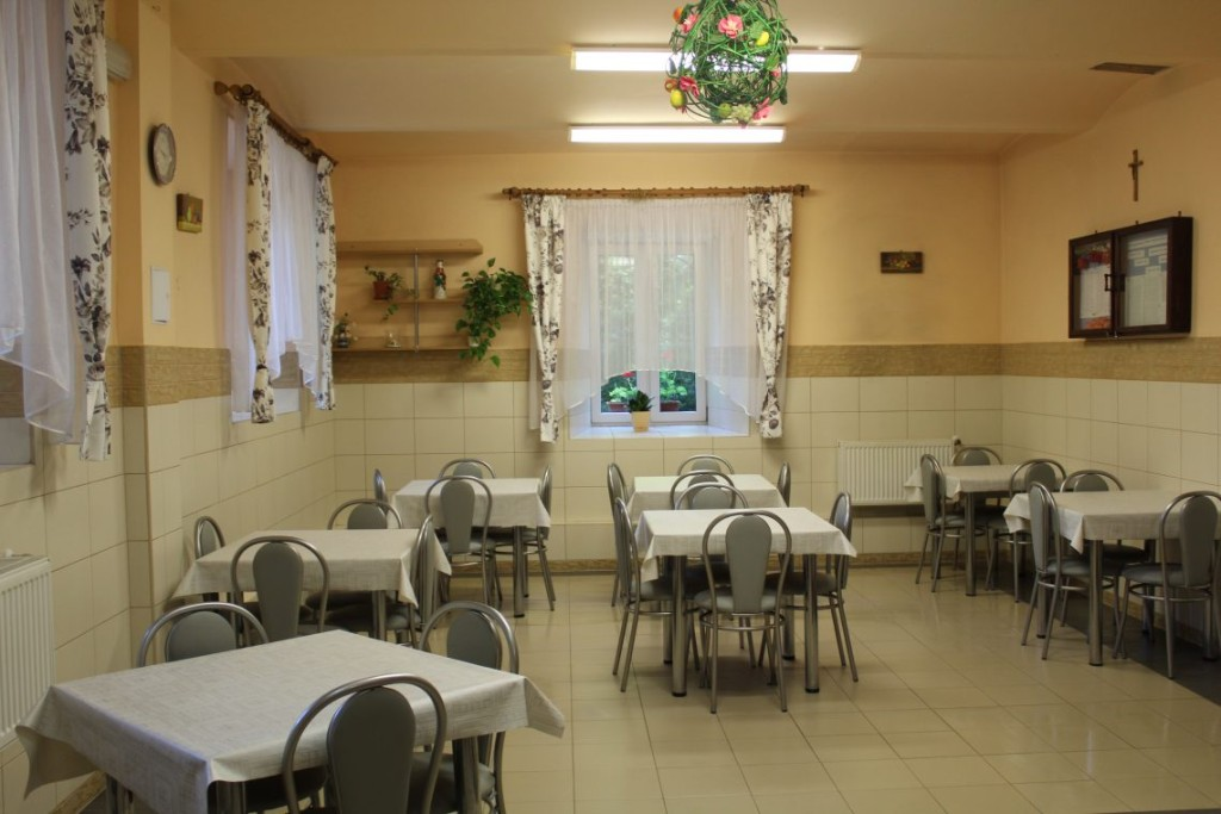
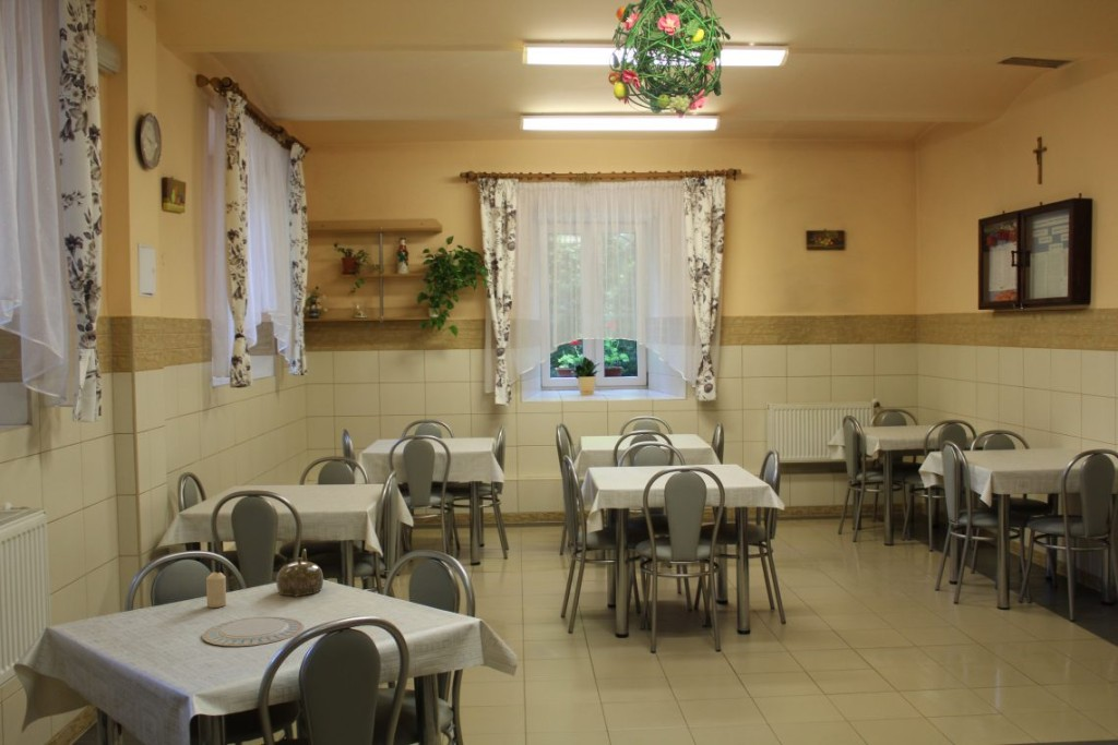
+ teapot [275,548,324,598]
+ chinaware [201,616,305,647]
+ candle [205,572,227,609]
